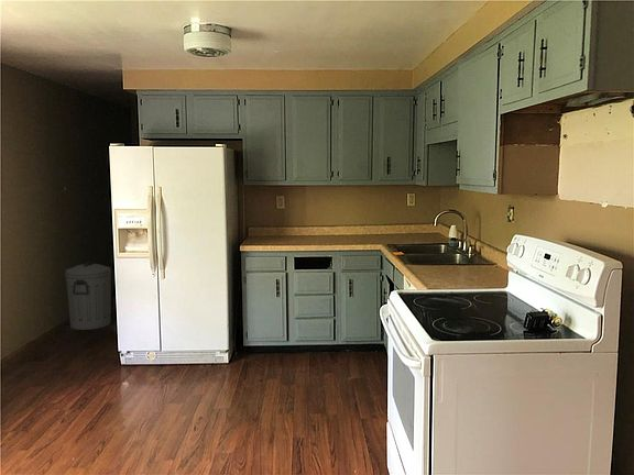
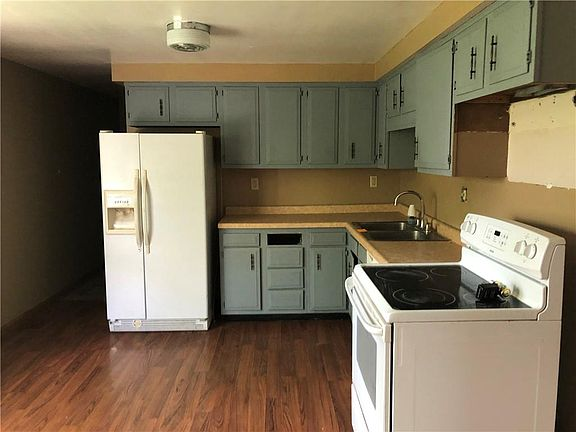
- trash can [64,261,112,331]
